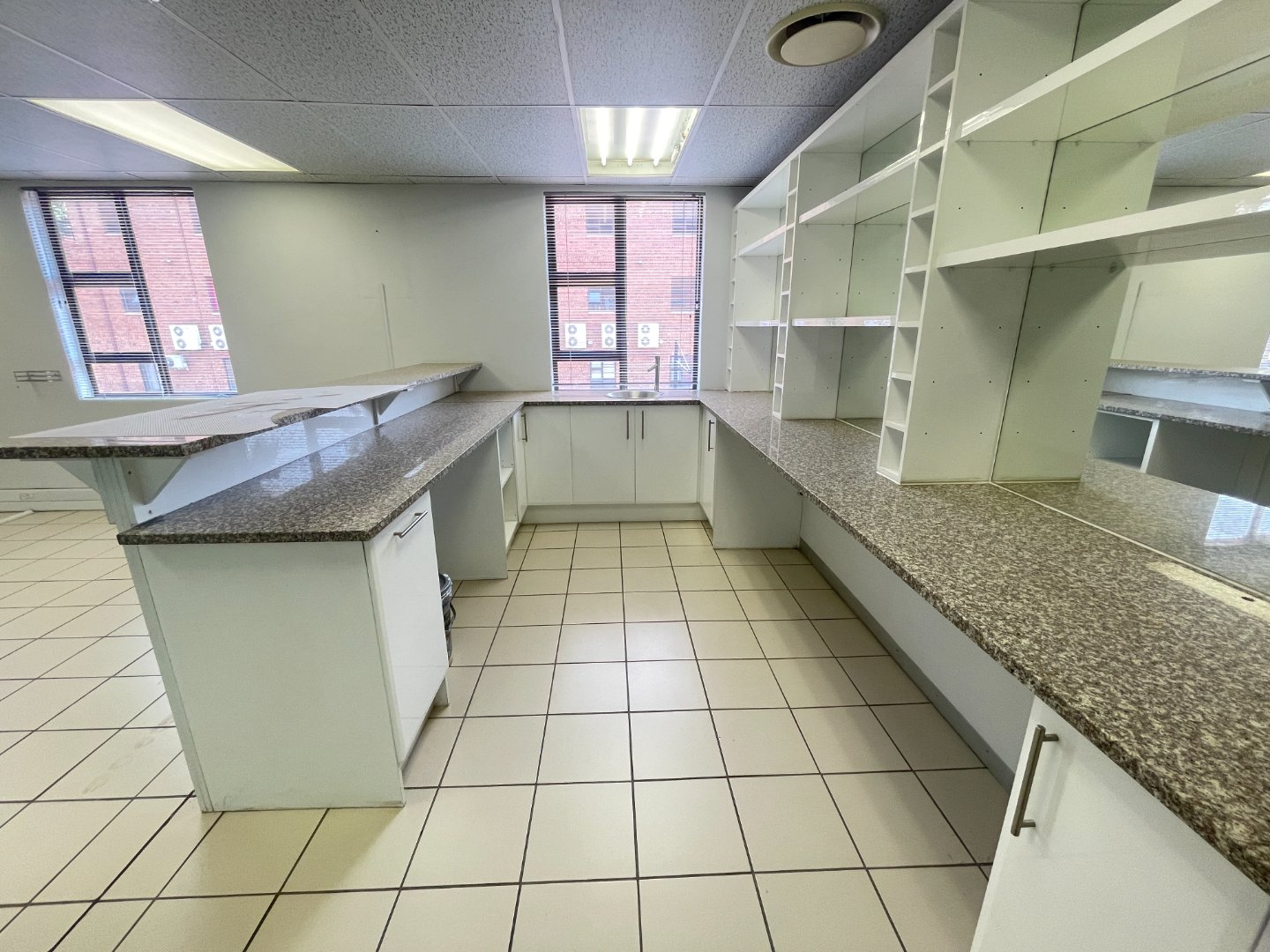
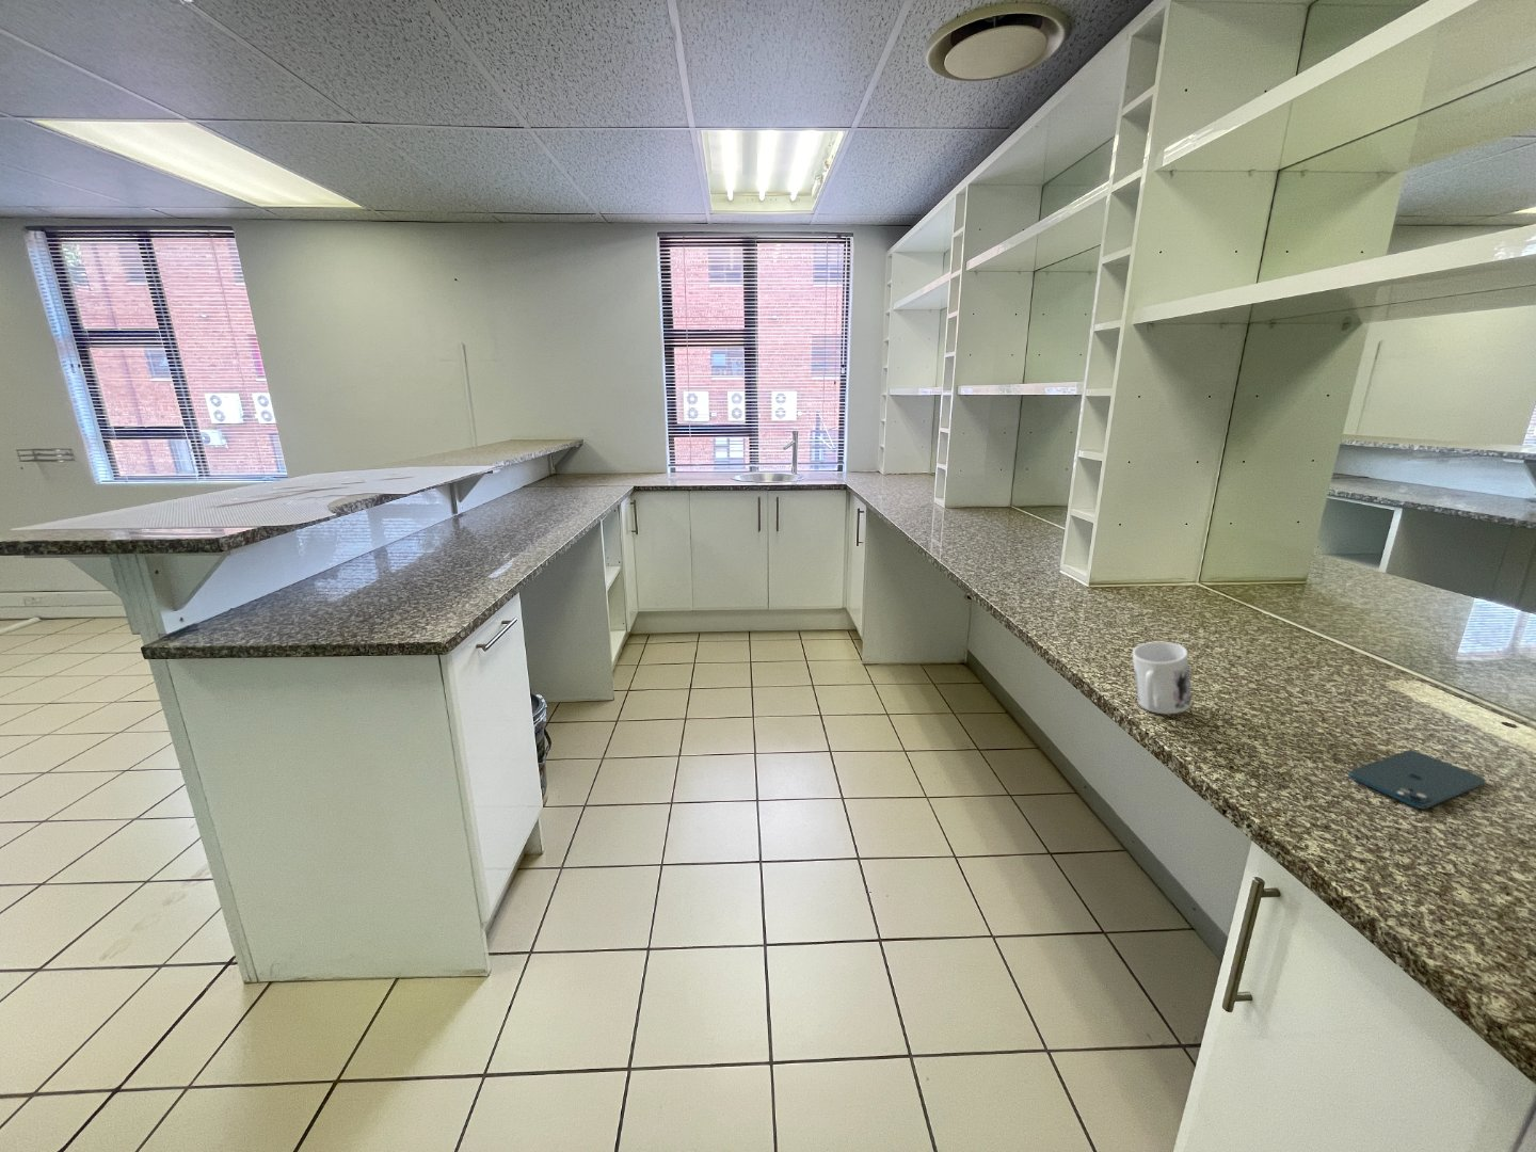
+ mug [1132,641,1193,715]
+ smartphone [1347,749,1486,810]
